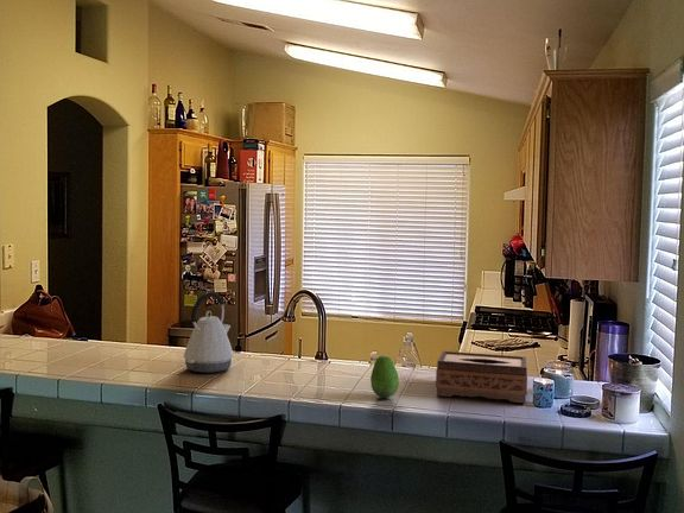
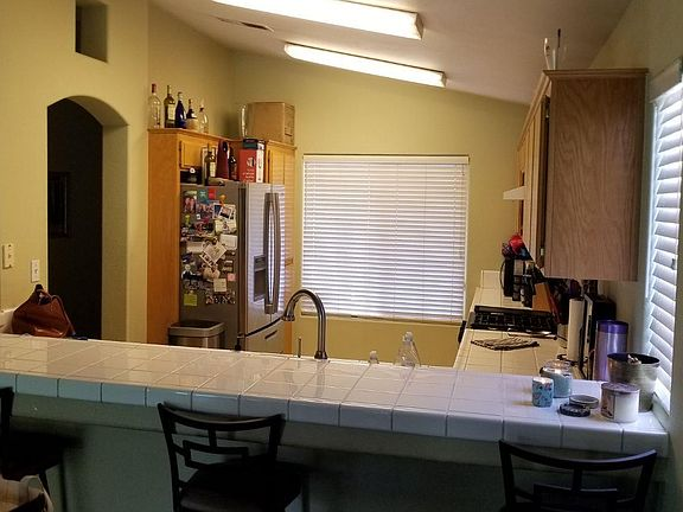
- tissue box [435,350,528,404]
- fruit [369,355,400,399]
- kettle [183,291,234,374]
